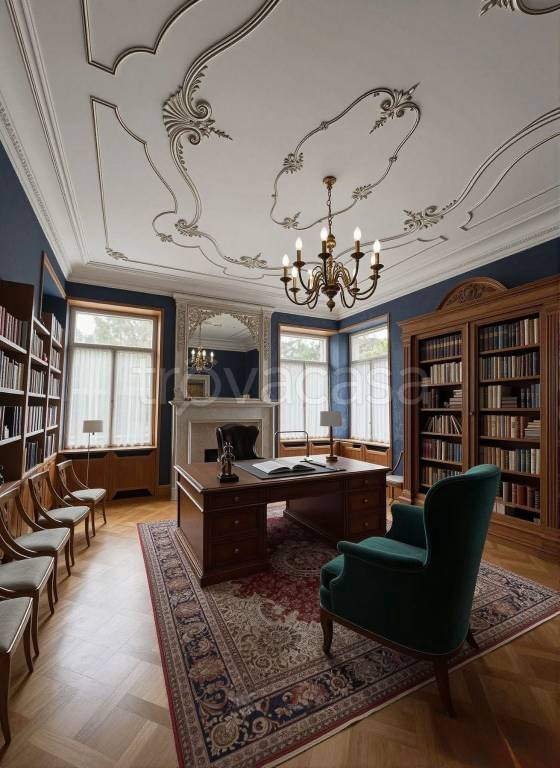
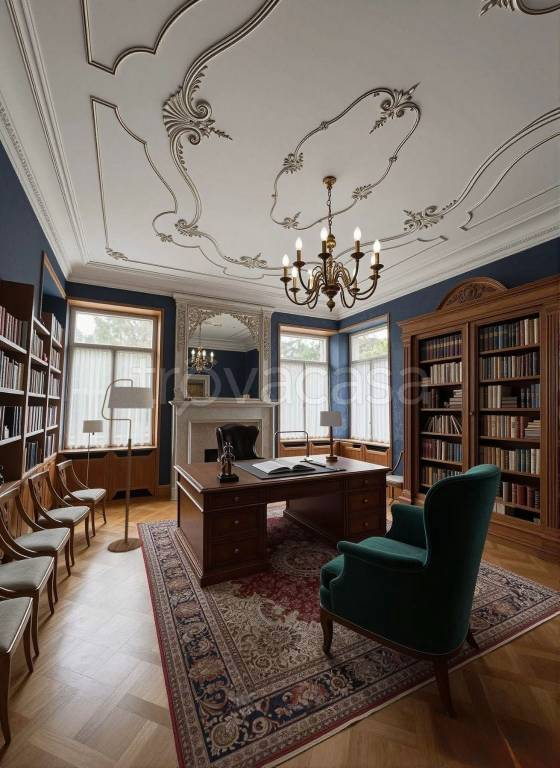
+ floor lamp [100,378,155,553]
